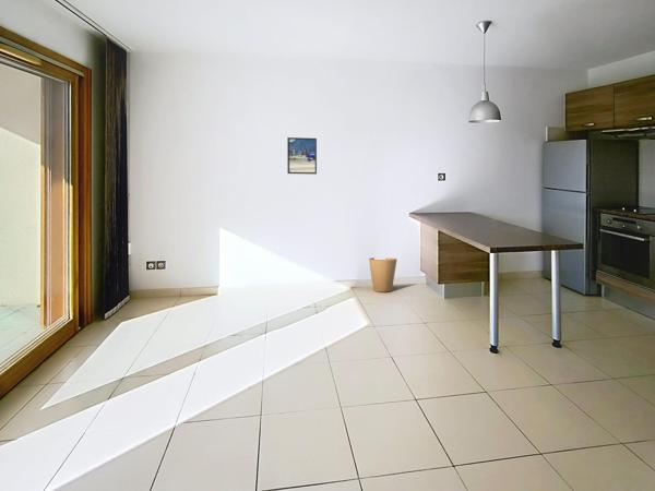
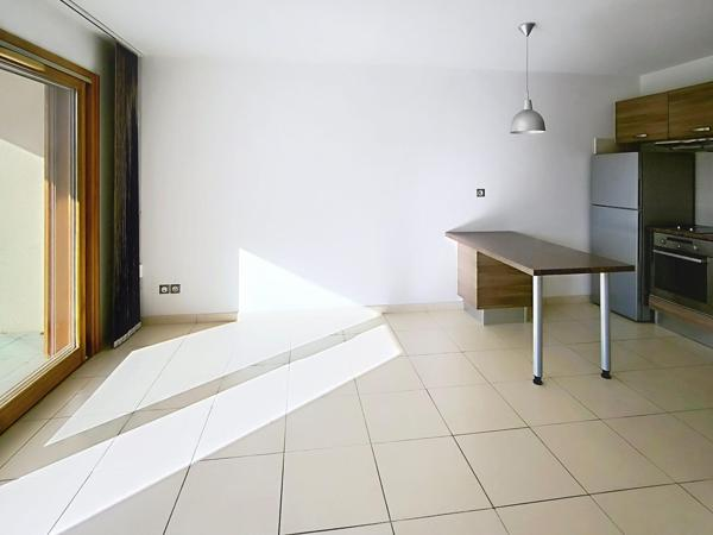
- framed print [286,136,318,176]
- trash can [368,256,398,292]
